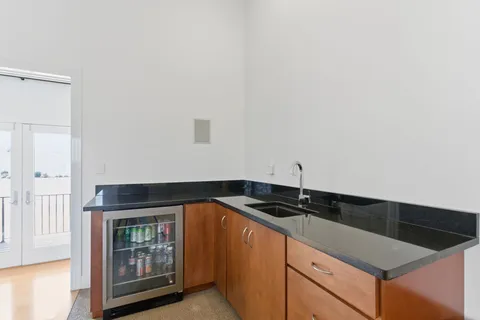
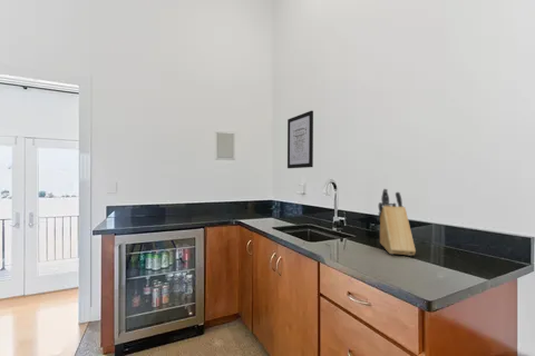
+ wall art [286,109,314,169]
+ knife block [378,188,417,257]
